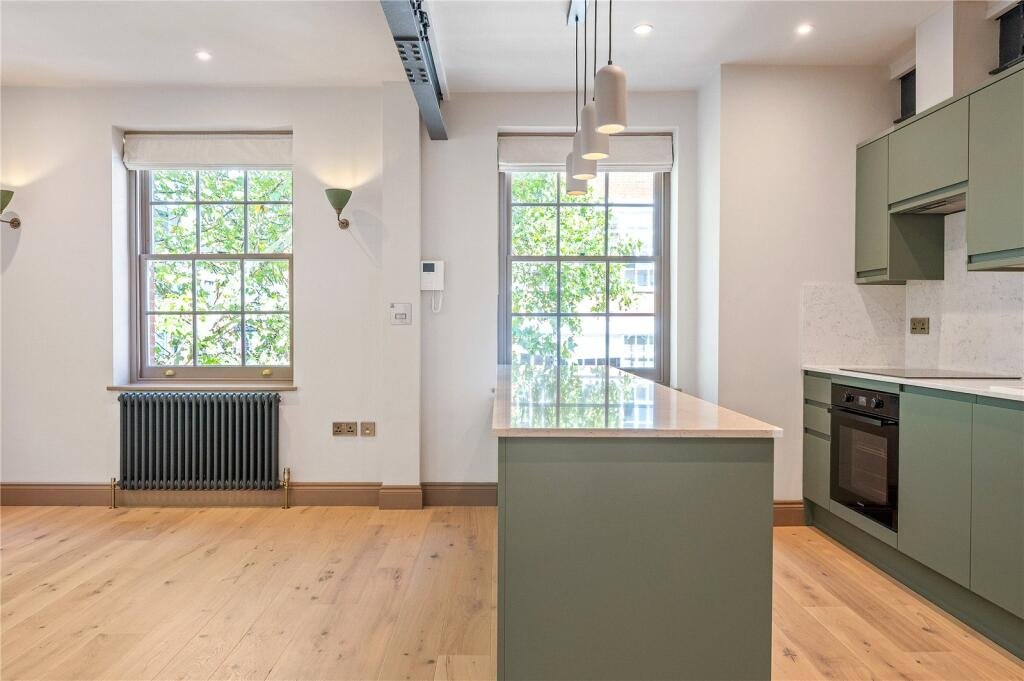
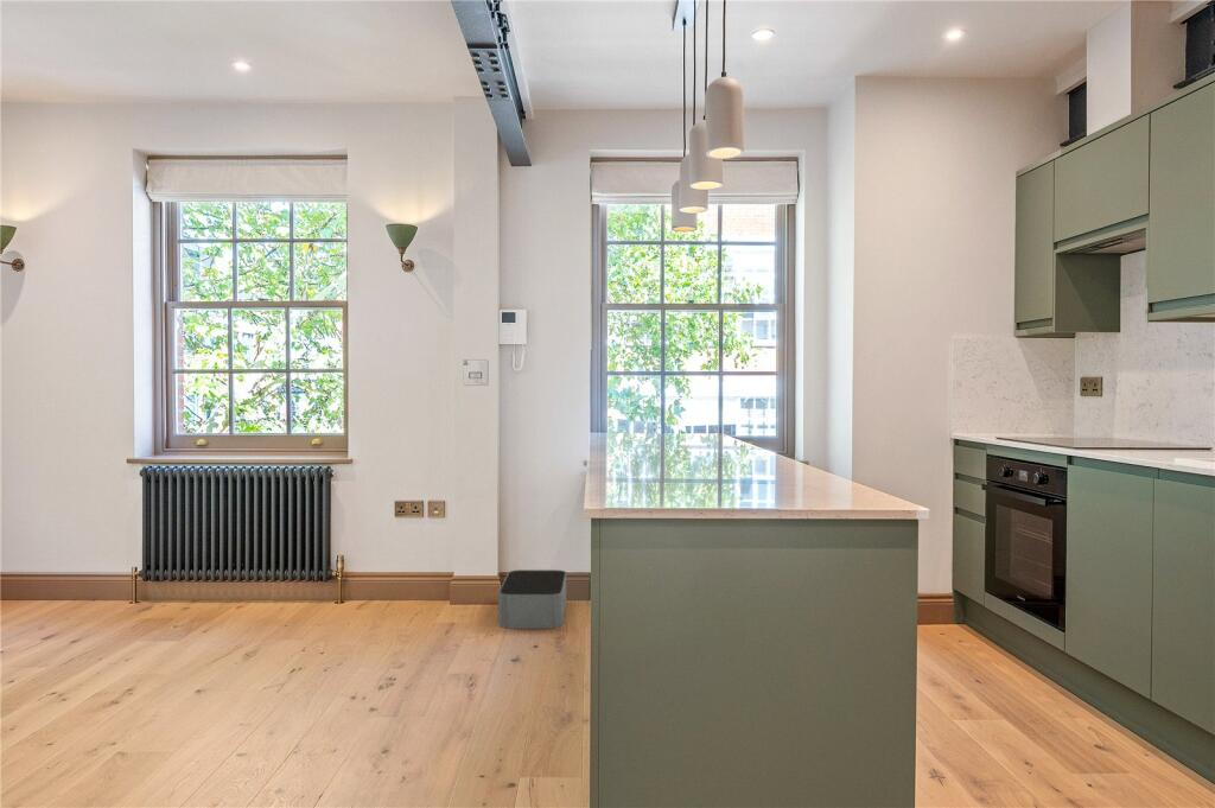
+ storage bin [497,568,567,630]
